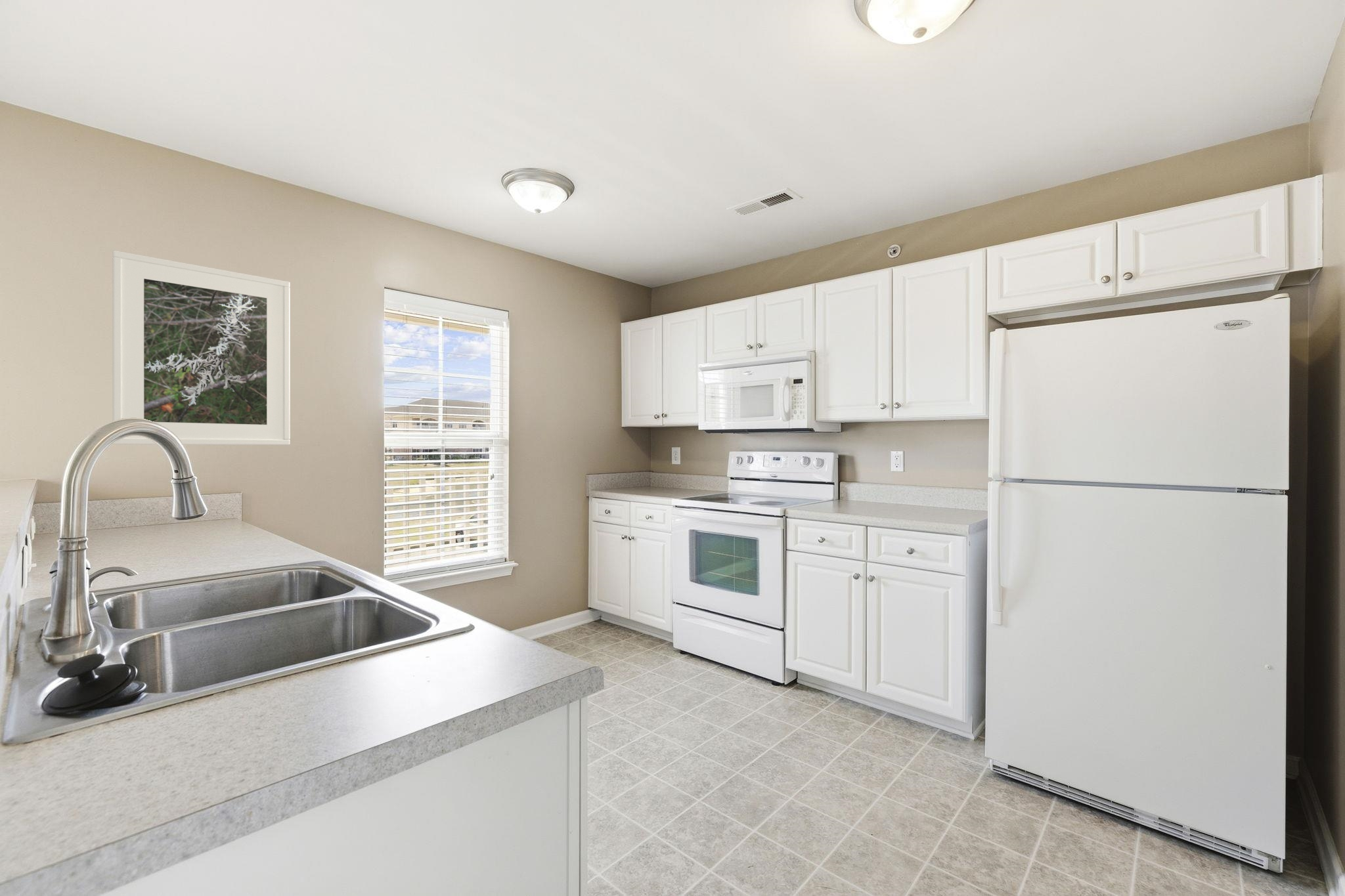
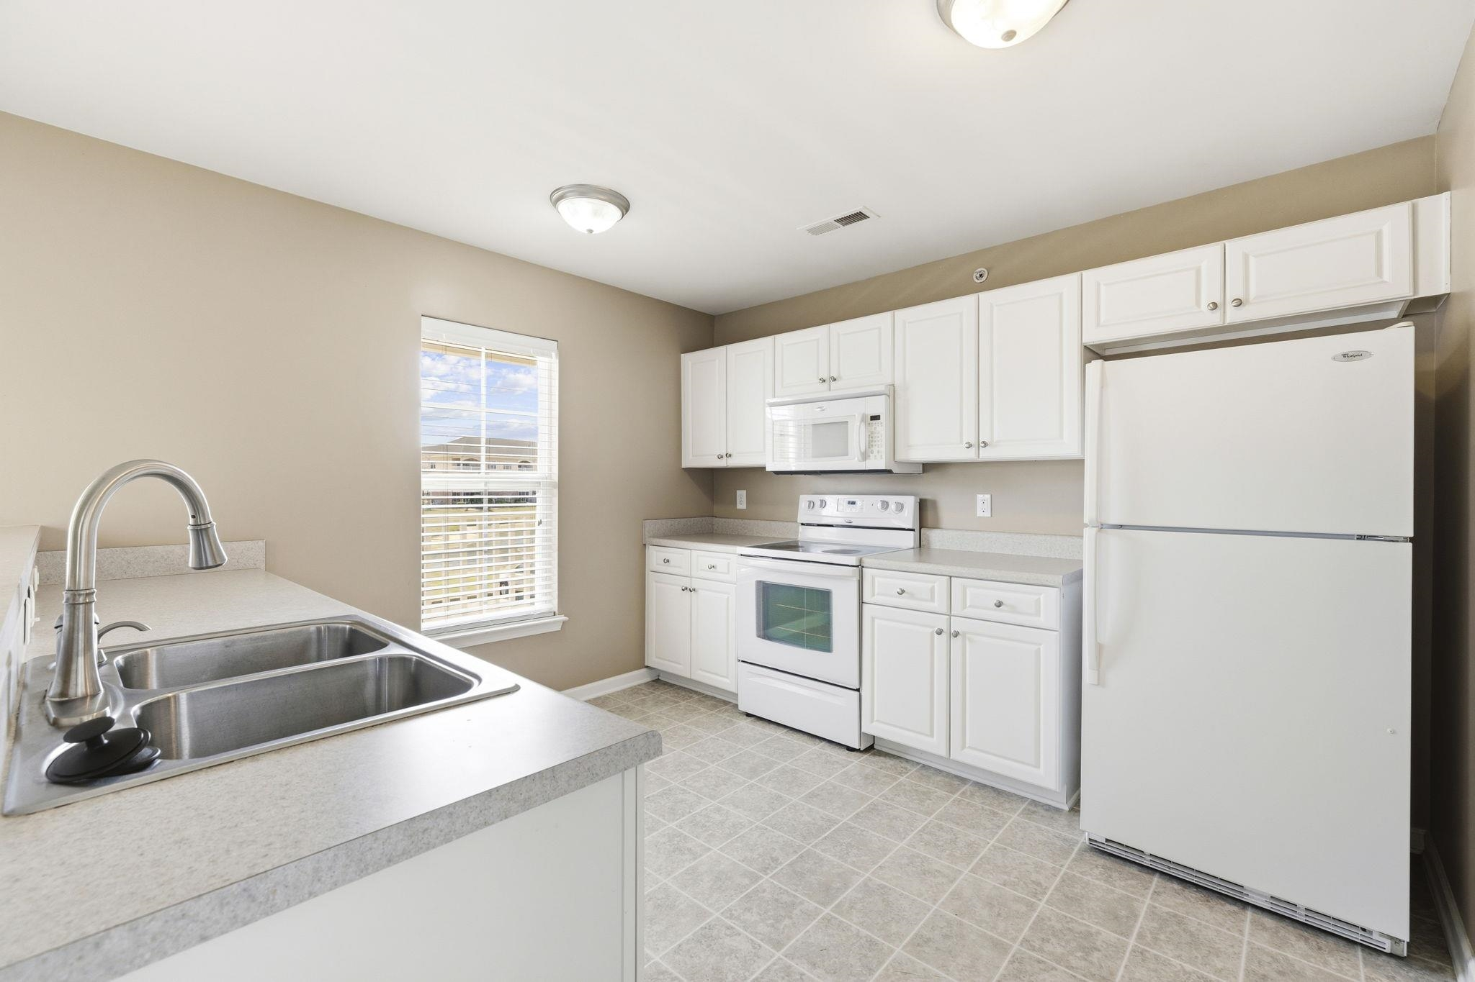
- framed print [112,250,291,446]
